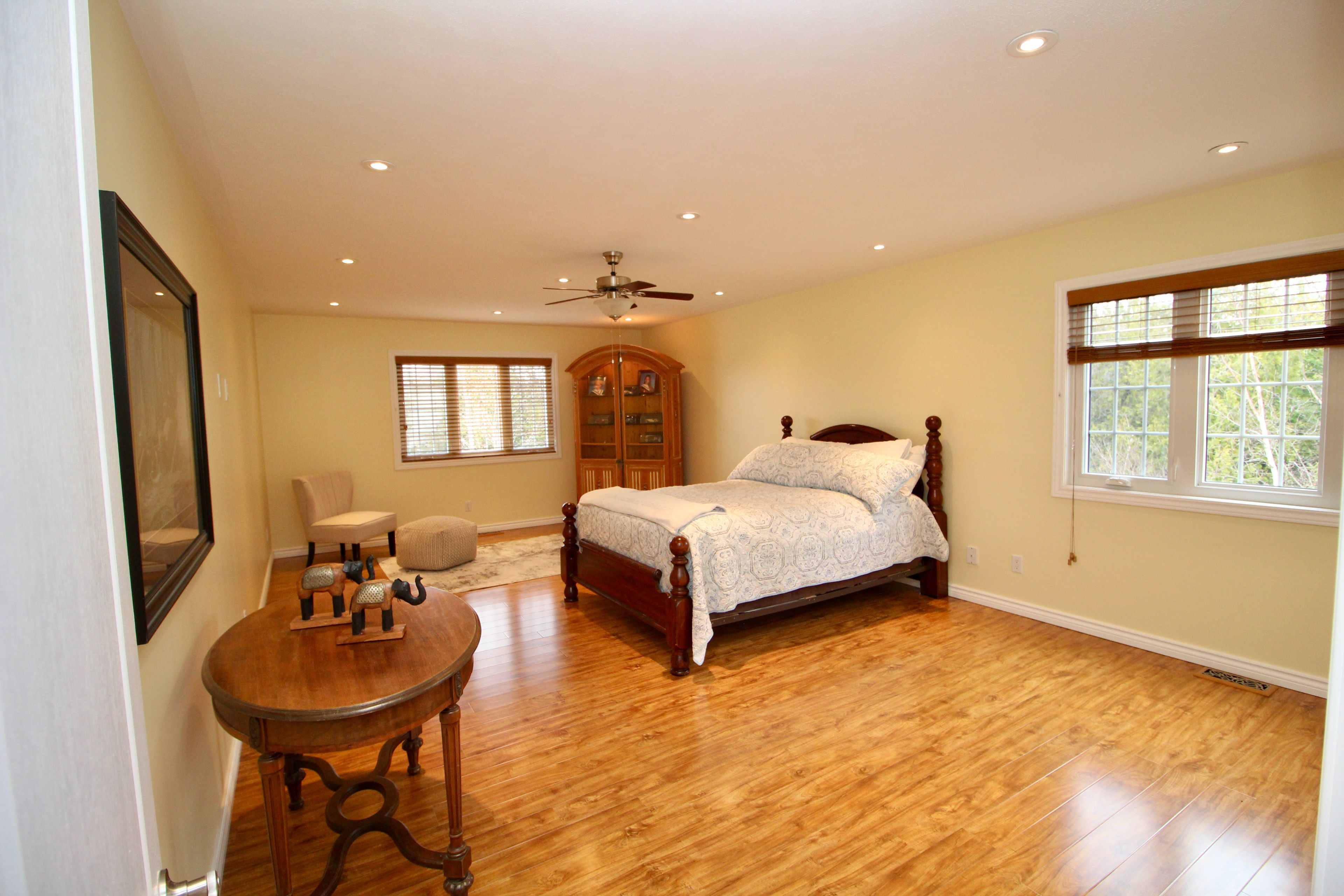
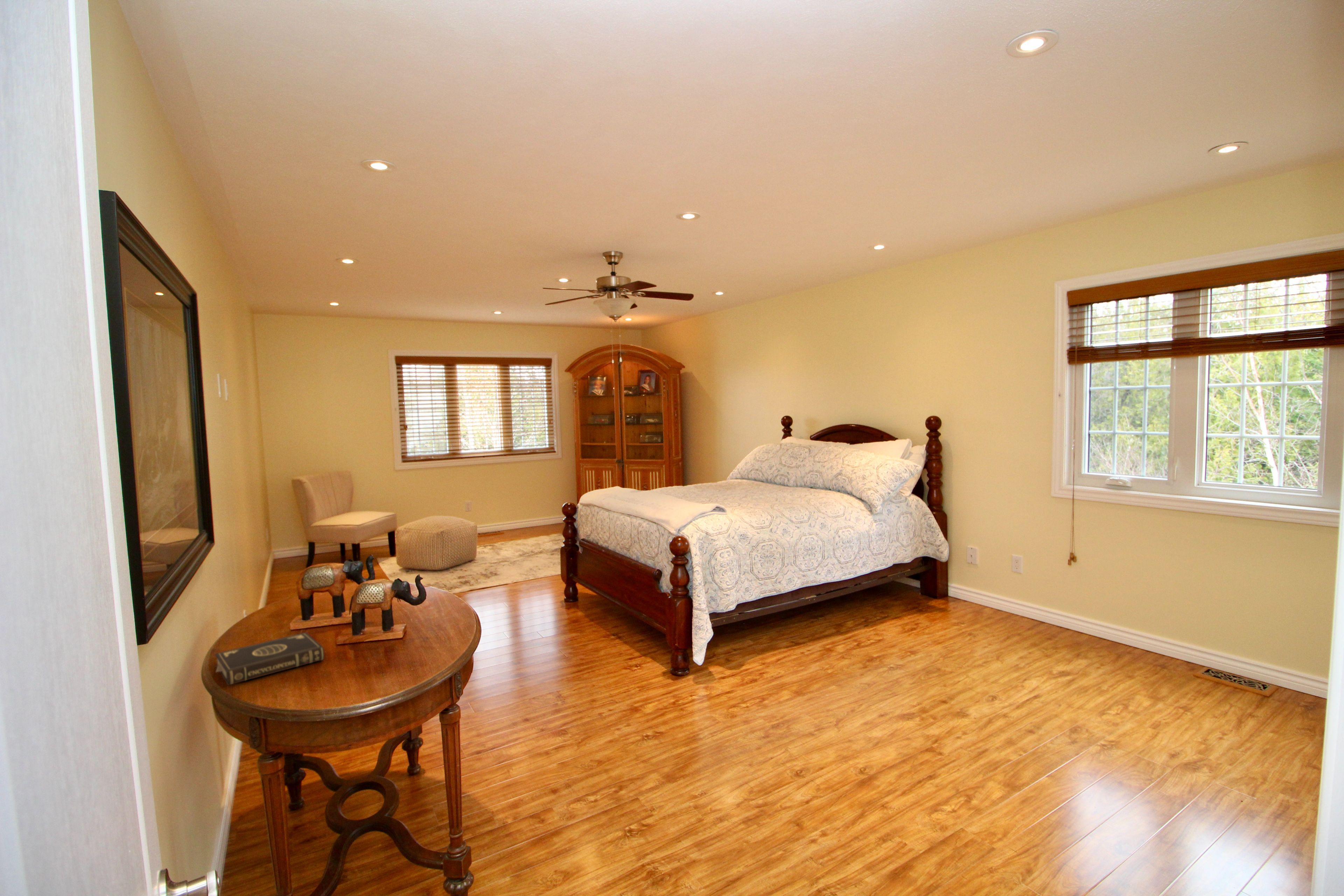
+ book [215,632,325,686]
